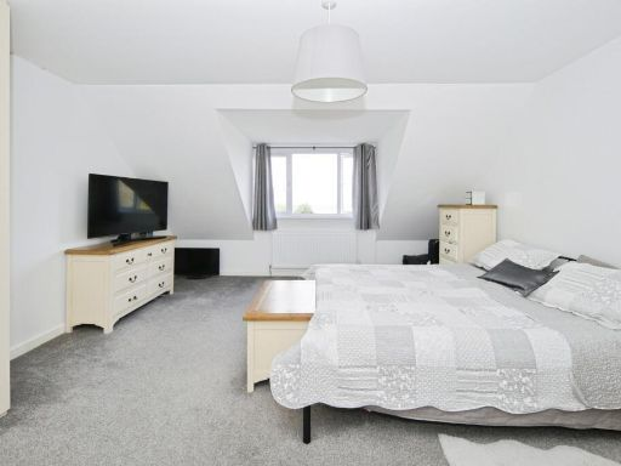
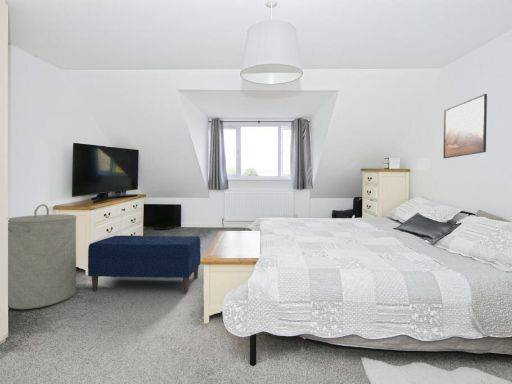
+ laundry hamper [7,203,77,310]
+ bench [87,235,202,293]
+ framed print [442,93,488,159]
